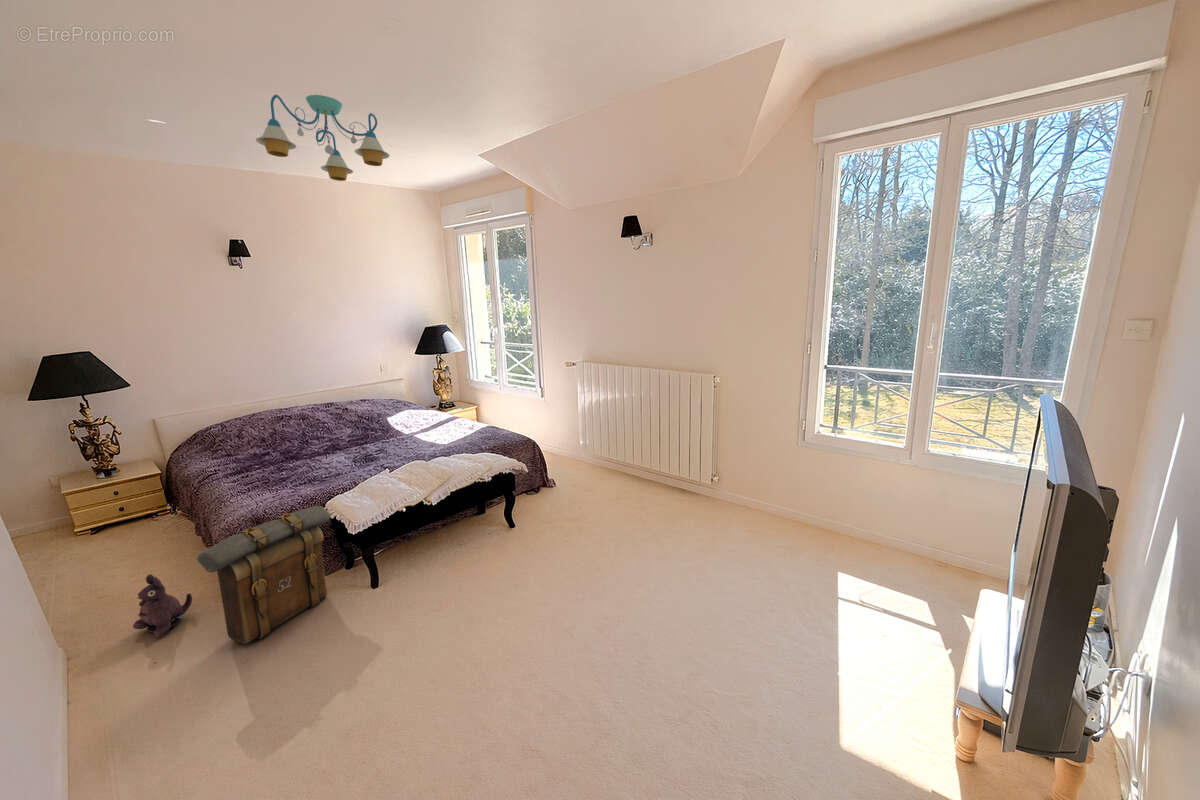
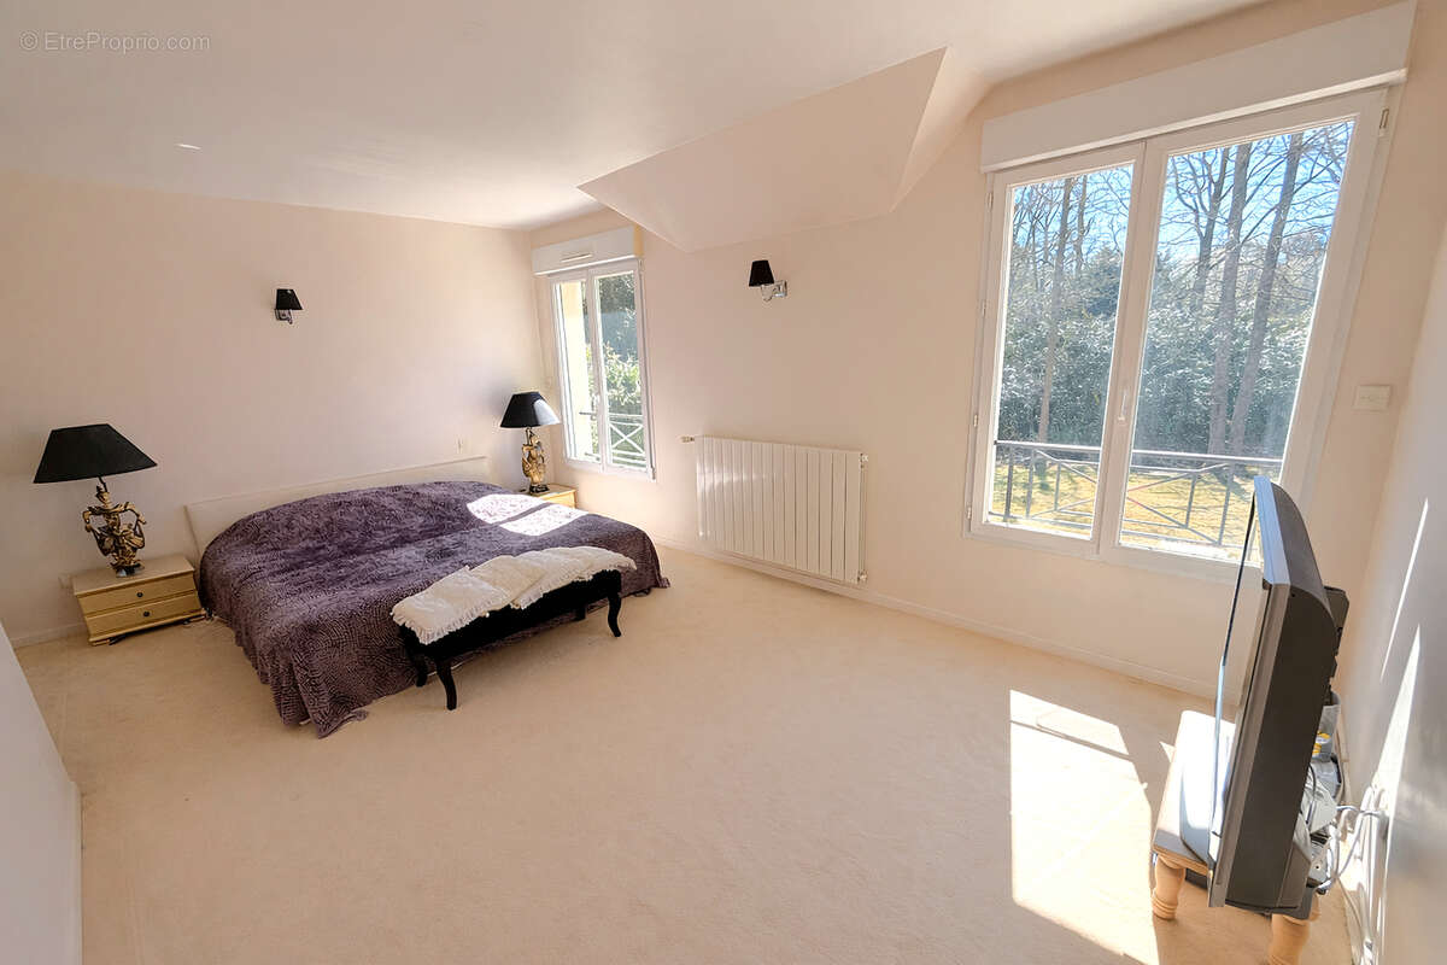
- plush toy [132,573,193,639]
- backpack [196,505,332,645]
- ceiling light fixture [255,94,390,182]
